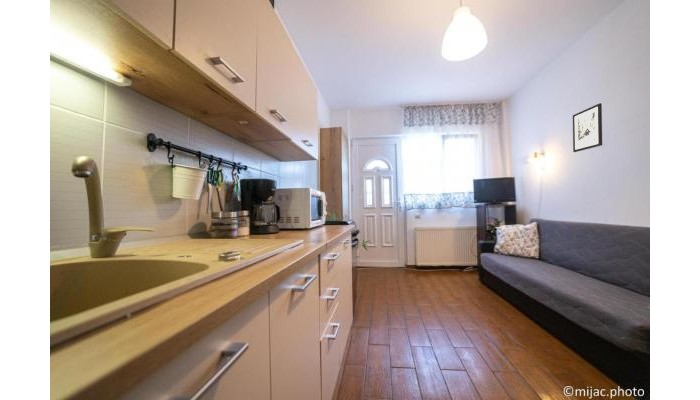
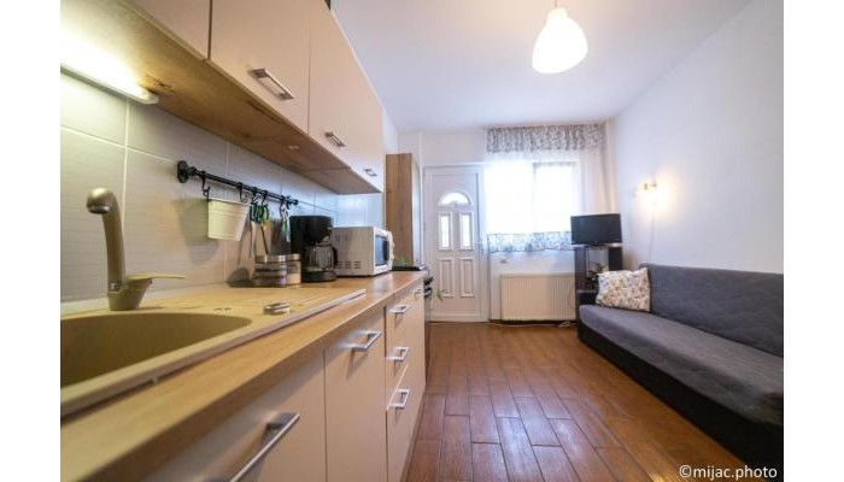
- wall art [572,102,603,153]
